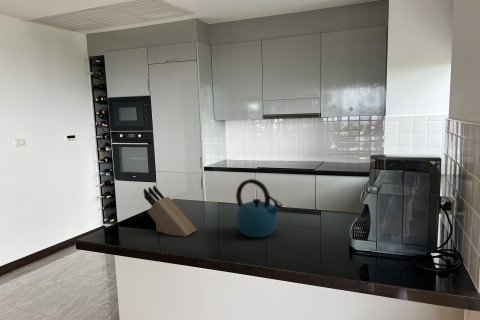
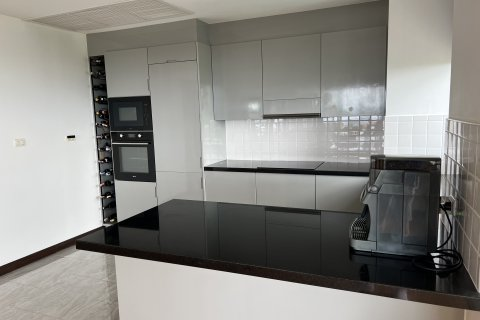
- kettle [235,178,284,238]
- knife block [143,184,198,238]
